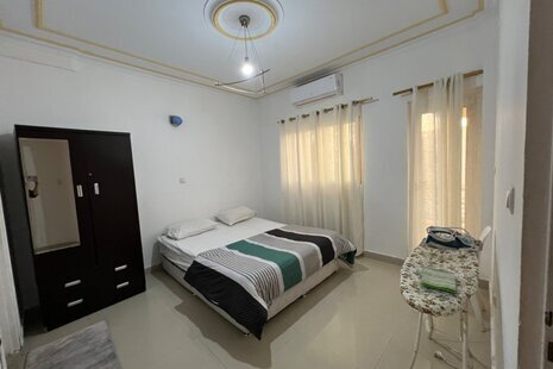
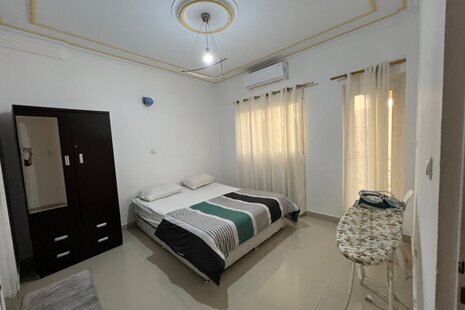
- dish towel [420,265,457,294]
